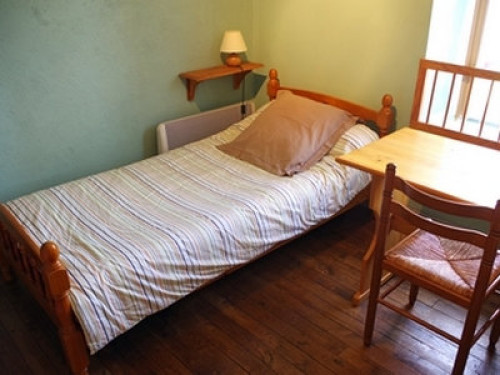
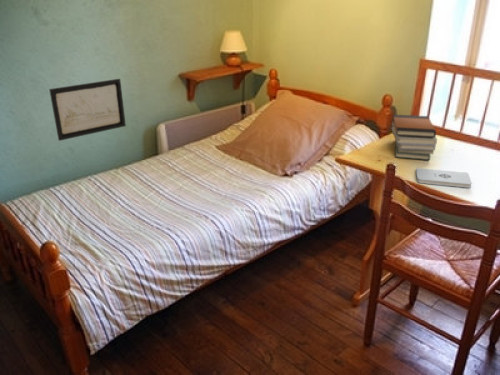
+ notepad [415,167,473,189]
+ book stack [390,113,438,161]
+ wall art [48,78,127,142]
